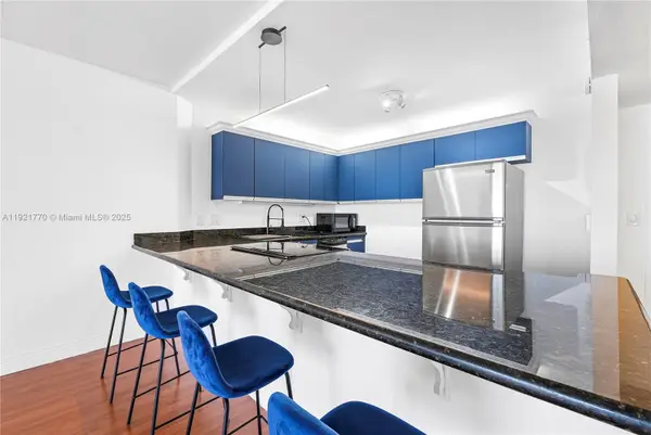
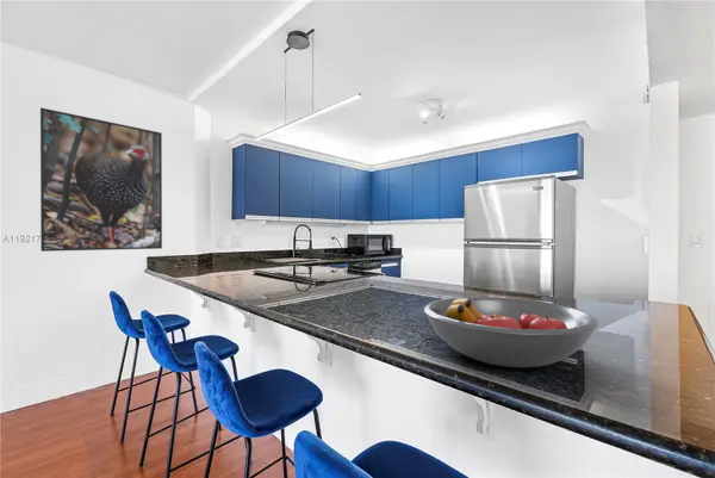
+ fruit bowl [423,296,599,368]
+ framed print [39,106,163,253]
